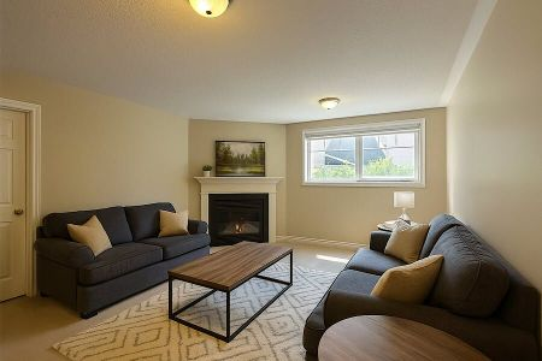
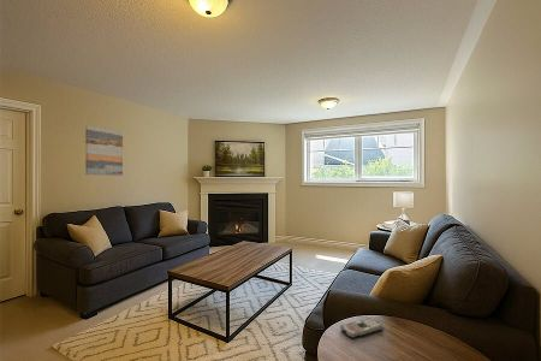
+ remote control [339,318,384,339]
+ wall art [84,124,124,177]
